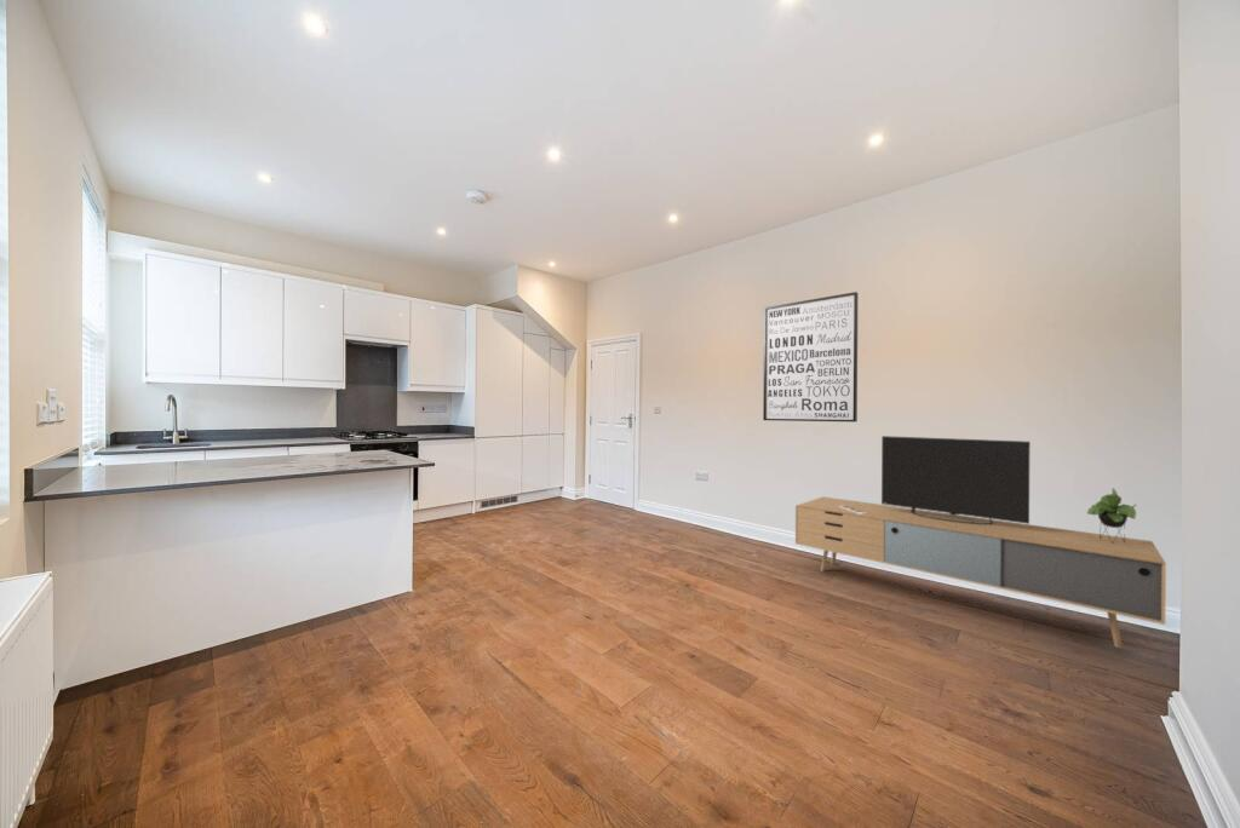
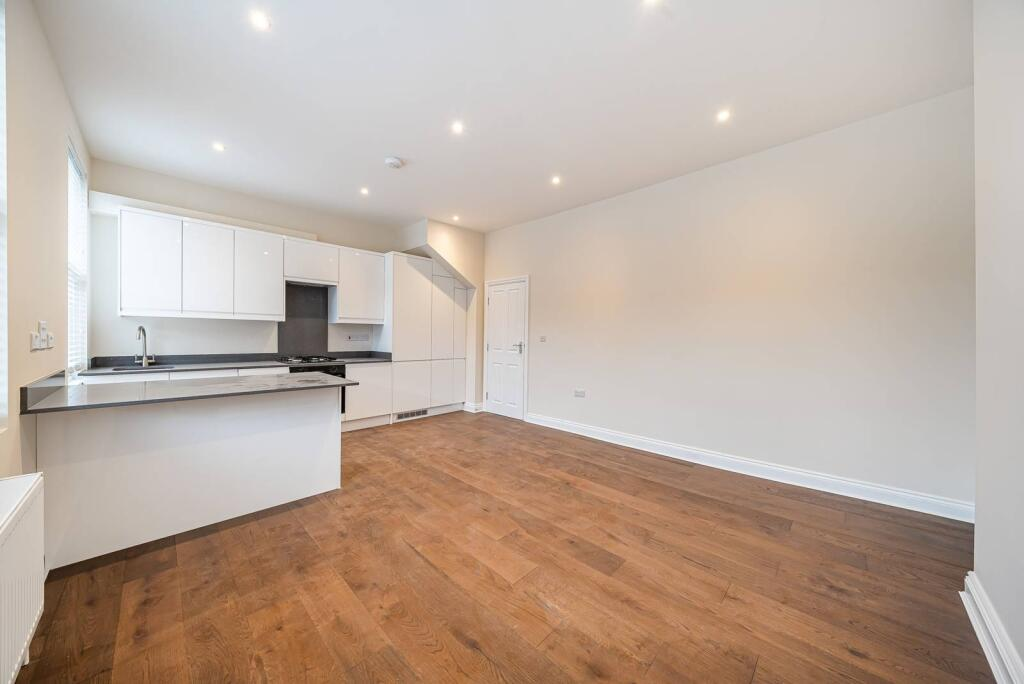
- wall art [762,291,860,422]
- media console [794,435,1167,649]
